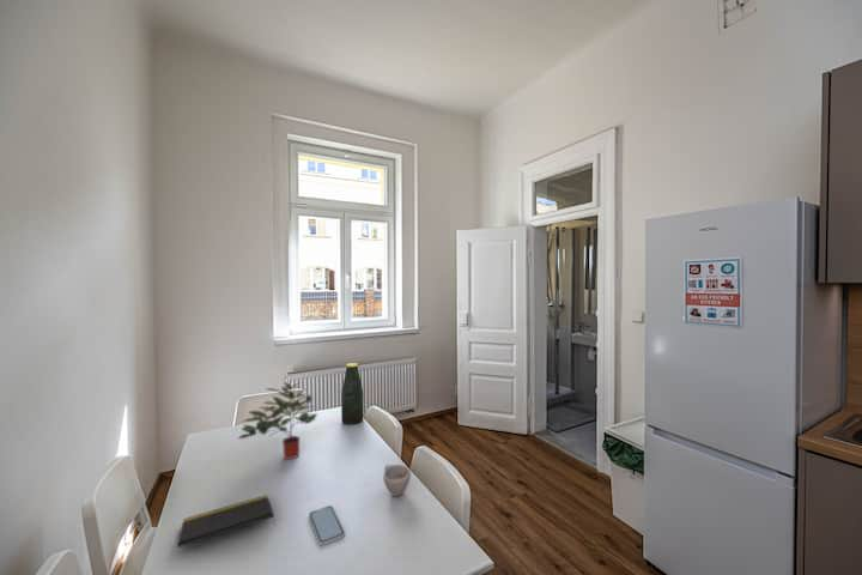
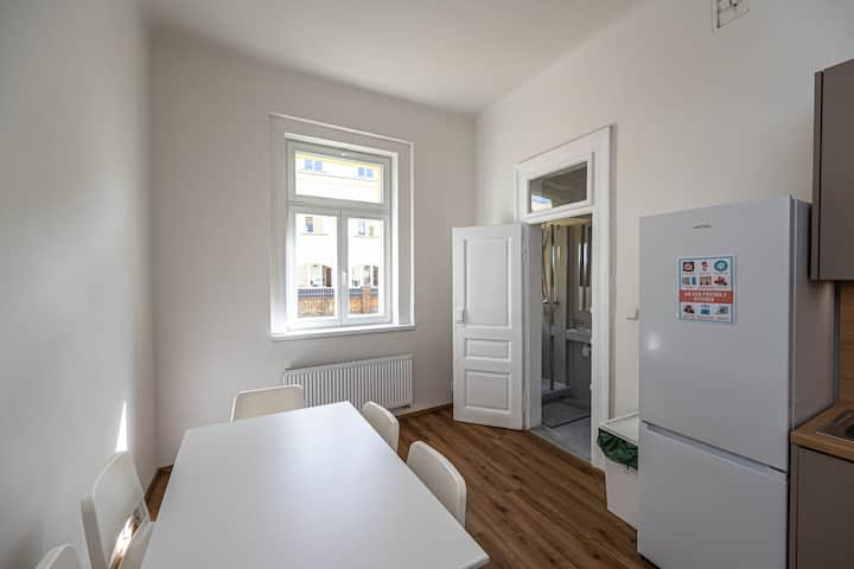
- smartphone [308,504,346,546]
- bottle [340,362,364,425]
- potted plant [238,381,318,460]
- notepad [176,494,277,549]
- cup [382,464,412,497]
